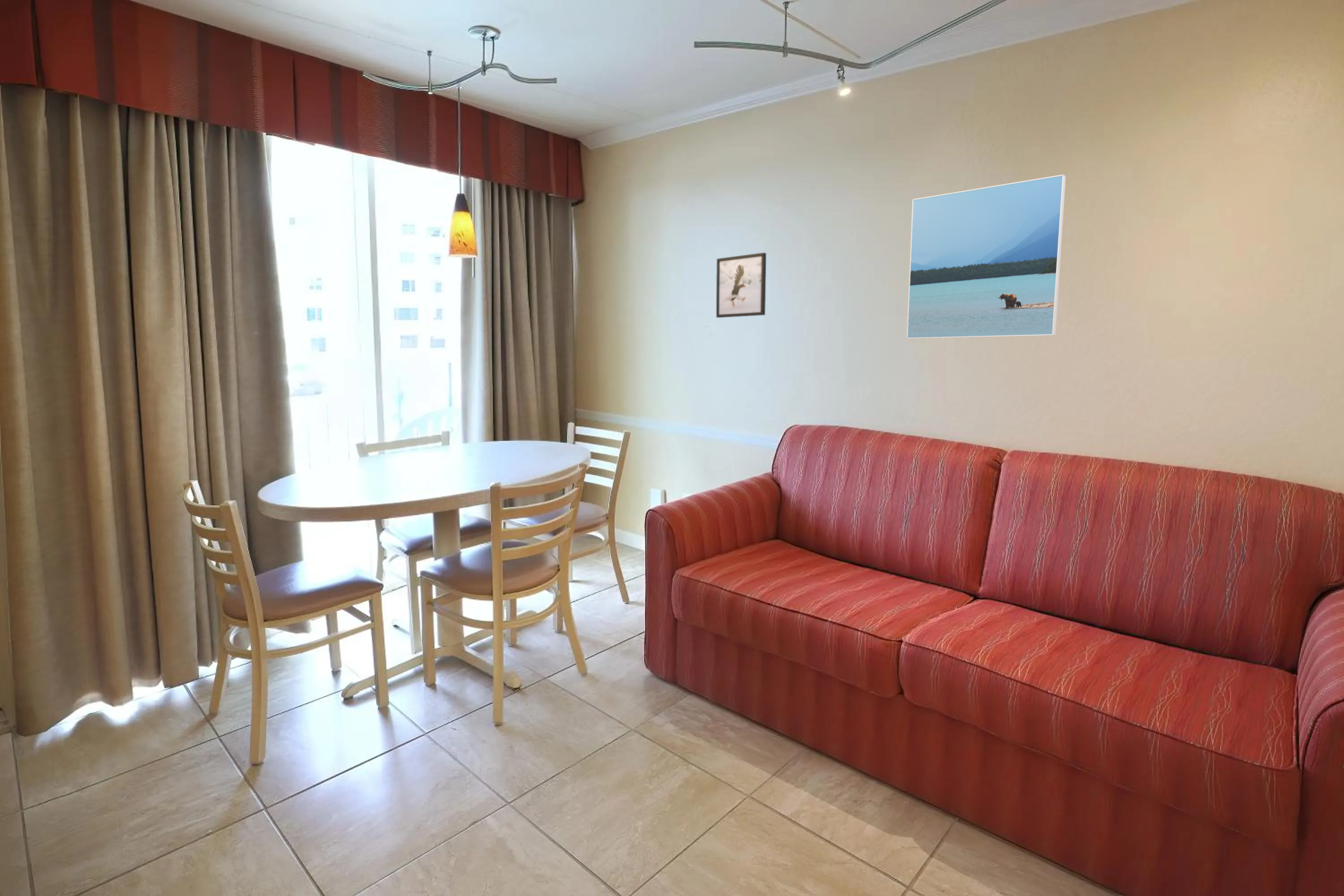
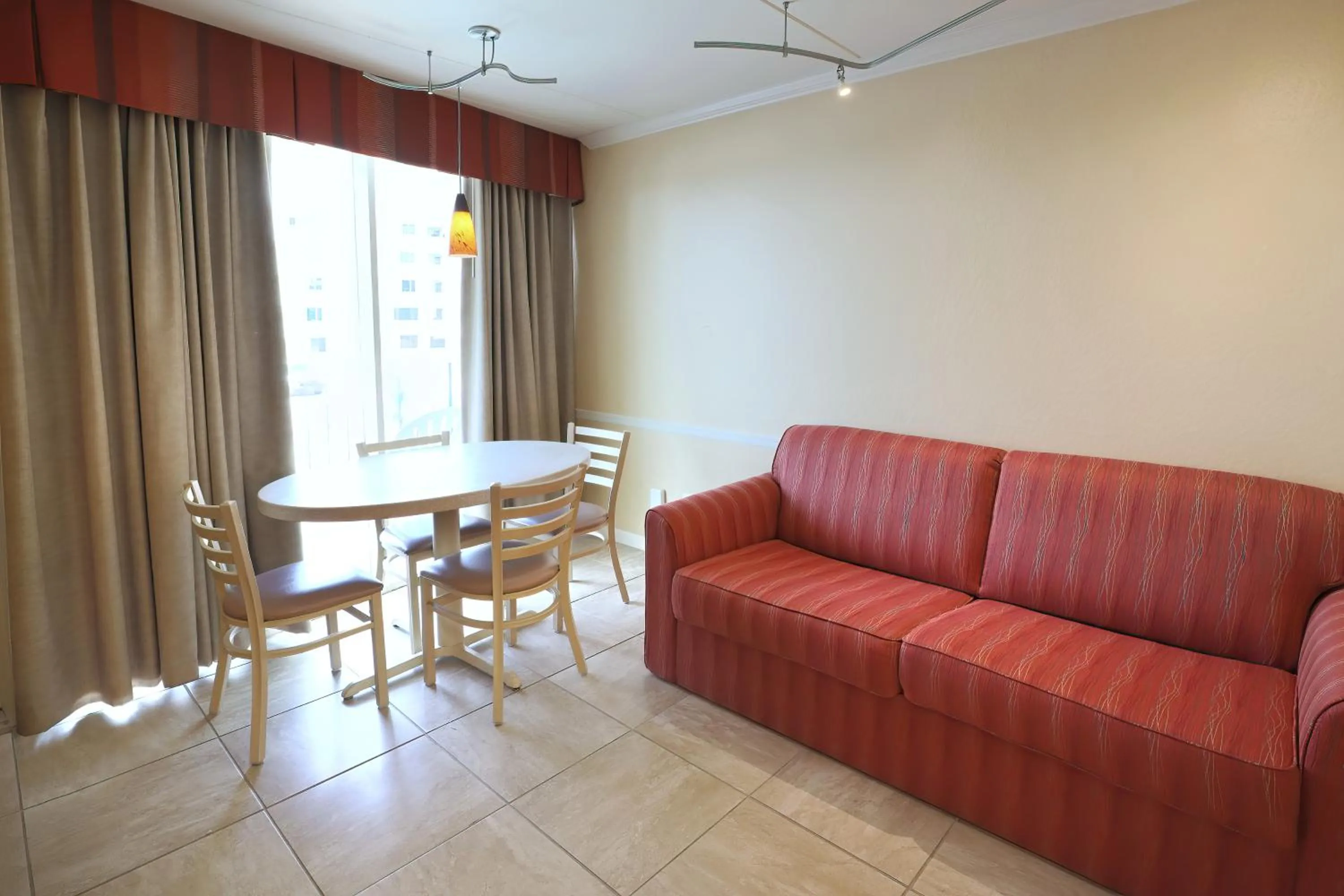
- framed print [906,174,1067,340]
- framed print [716,252,767,318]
